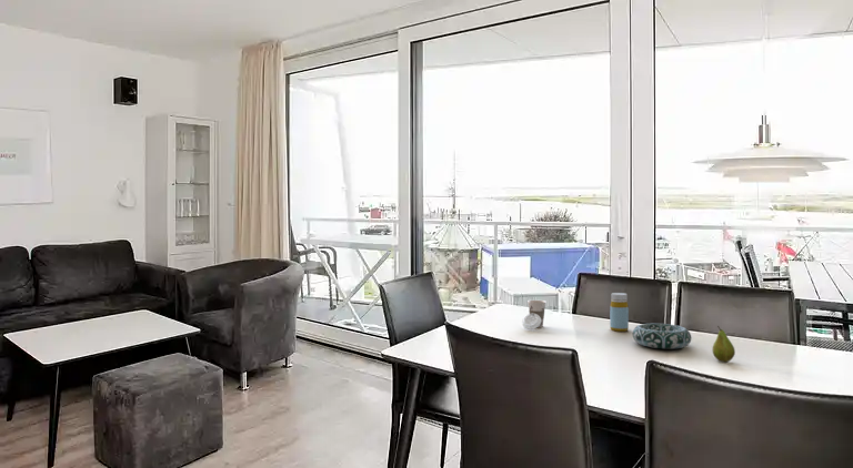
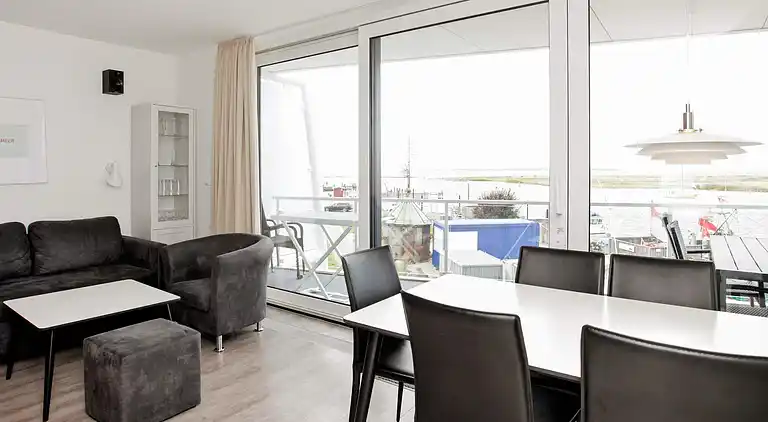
- decorative bowl [632,323,692,350]
- fruit [712,325,736,363]
- cup [521,299,548,330]
- bottle [609,292,630,333]
